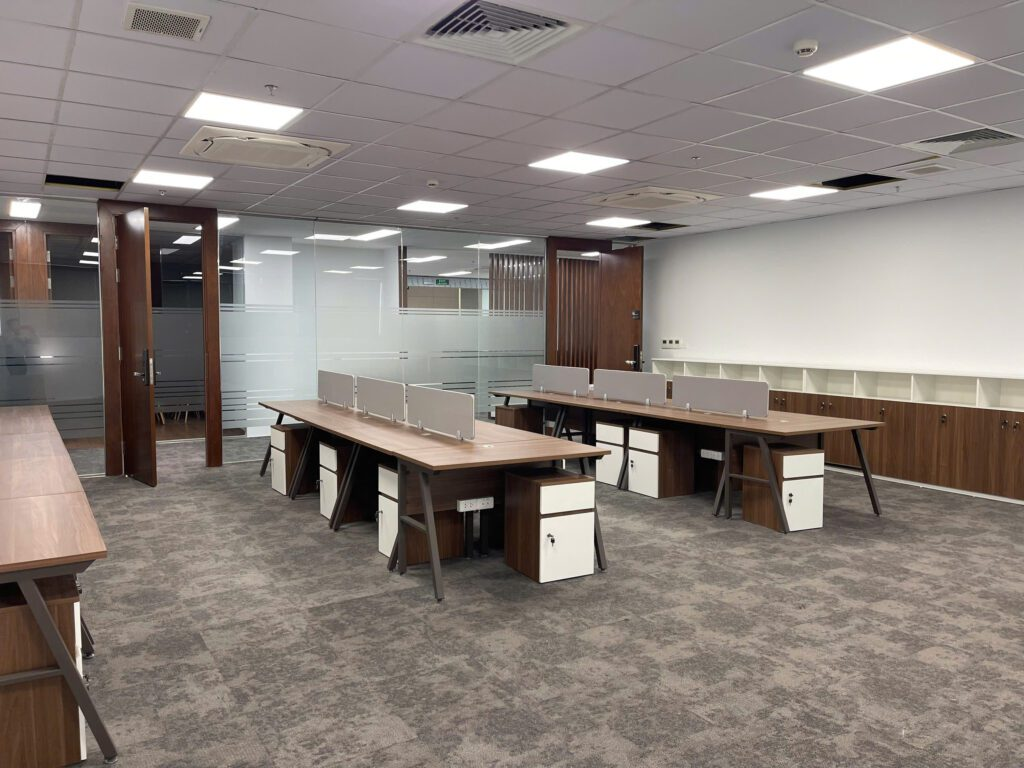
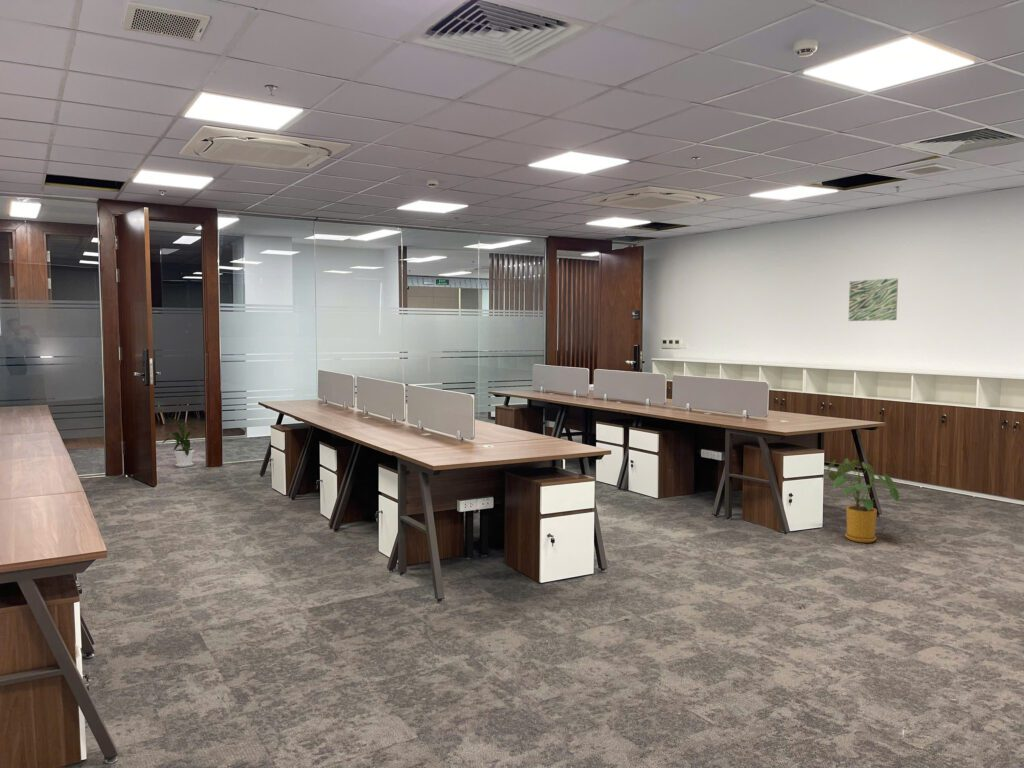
+ house plant [161,417,204,468]
+ wall art [847,277,899,322]
+ house plant [821,457,900,544]
